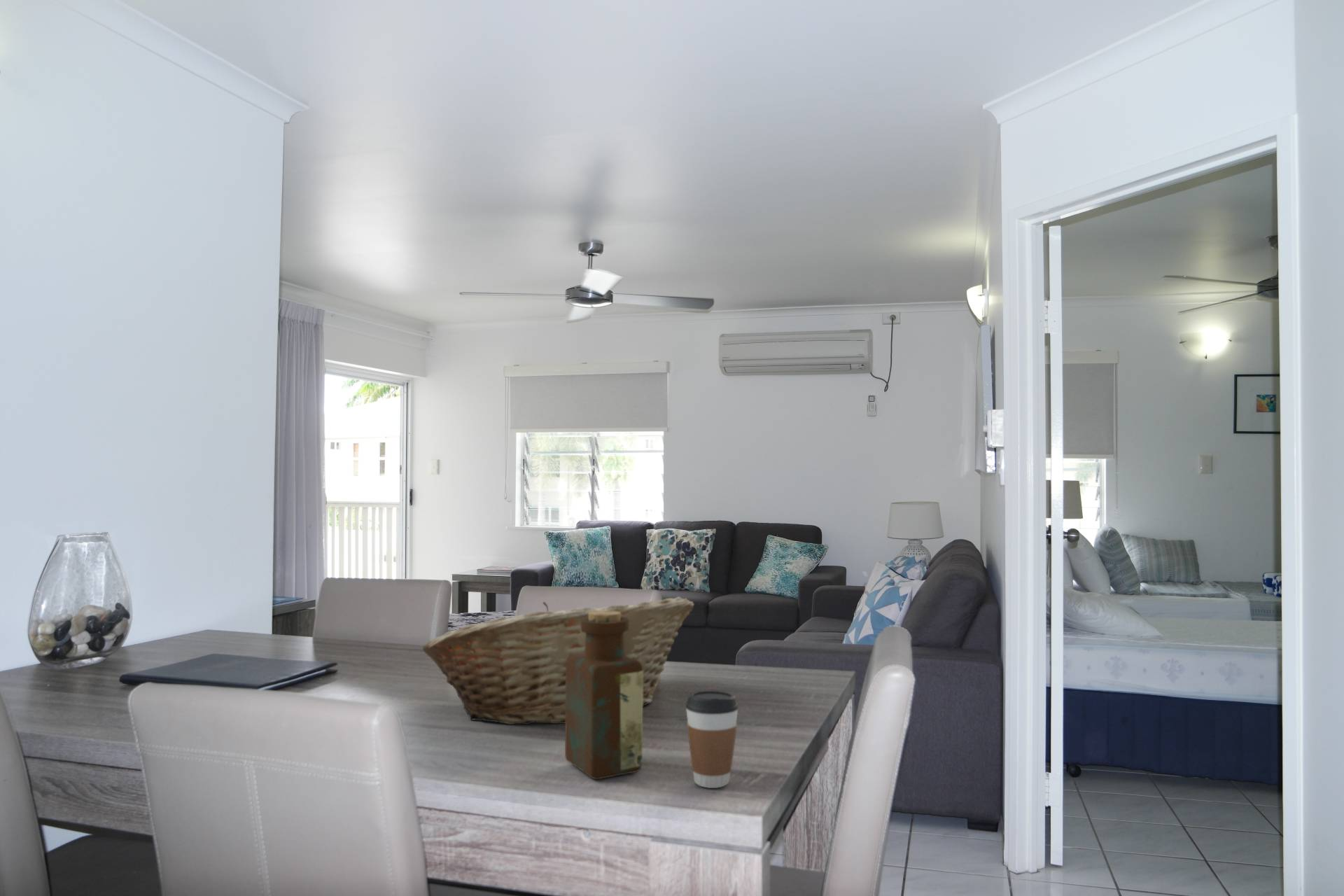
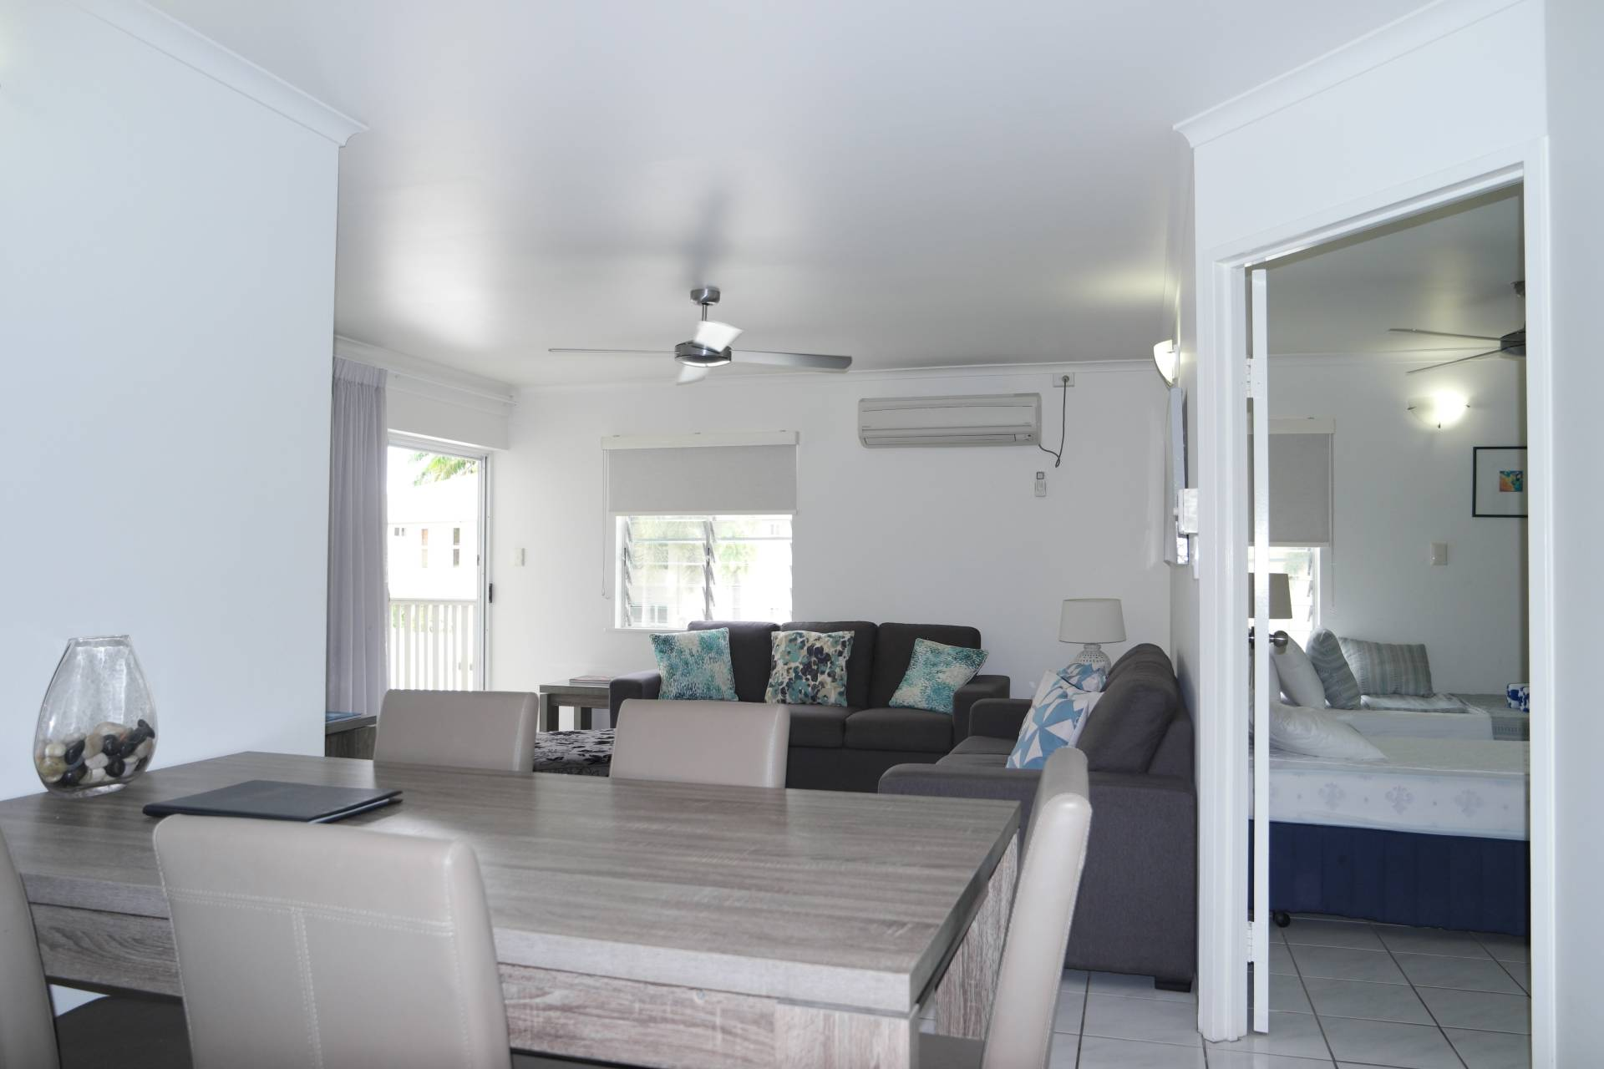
- bottle [564,610,643,780]
- coffee cup [685,690,740,789]
- fruit basket [422,596,694,725]
